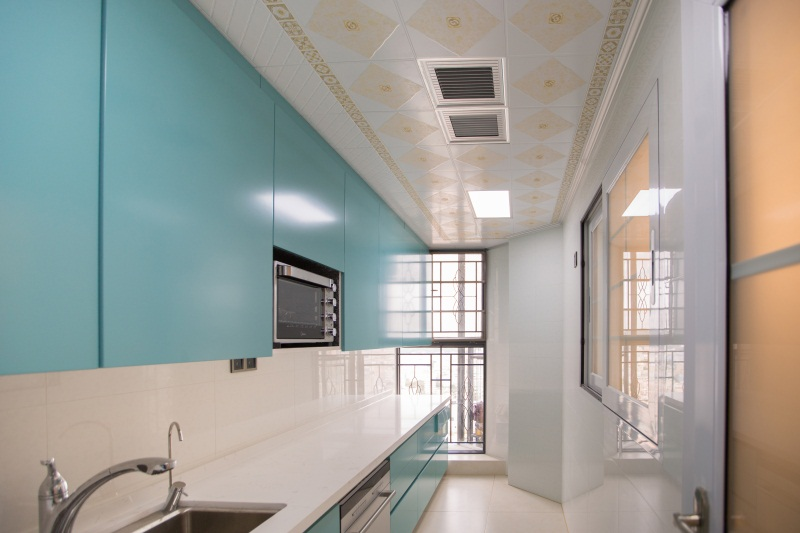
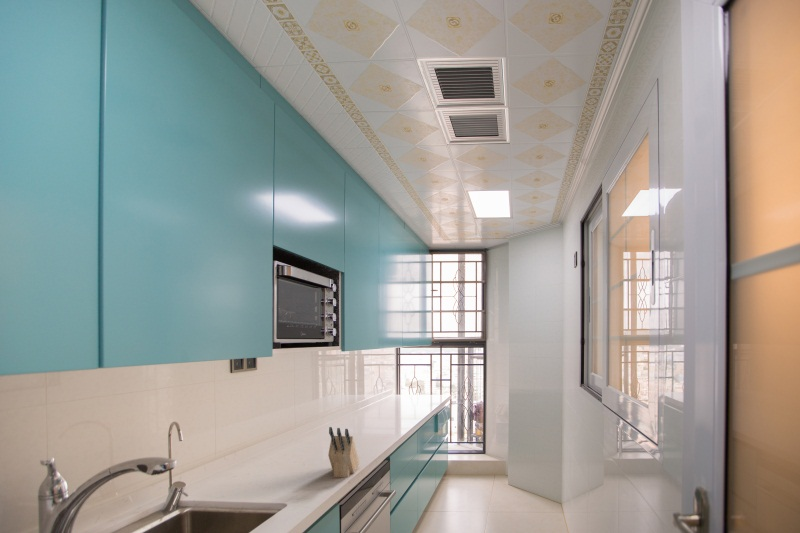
+ knife block [327,426,360,478]
